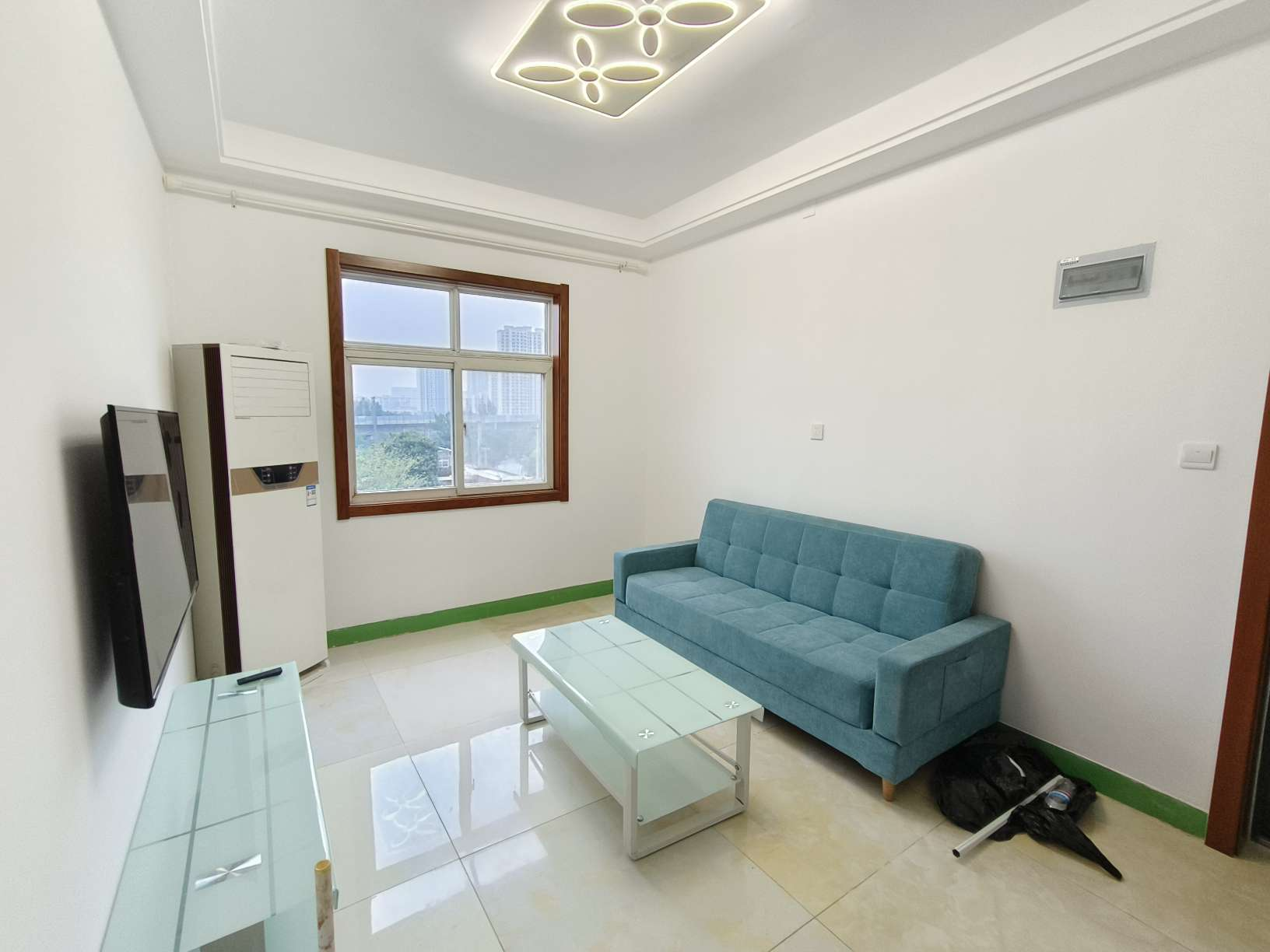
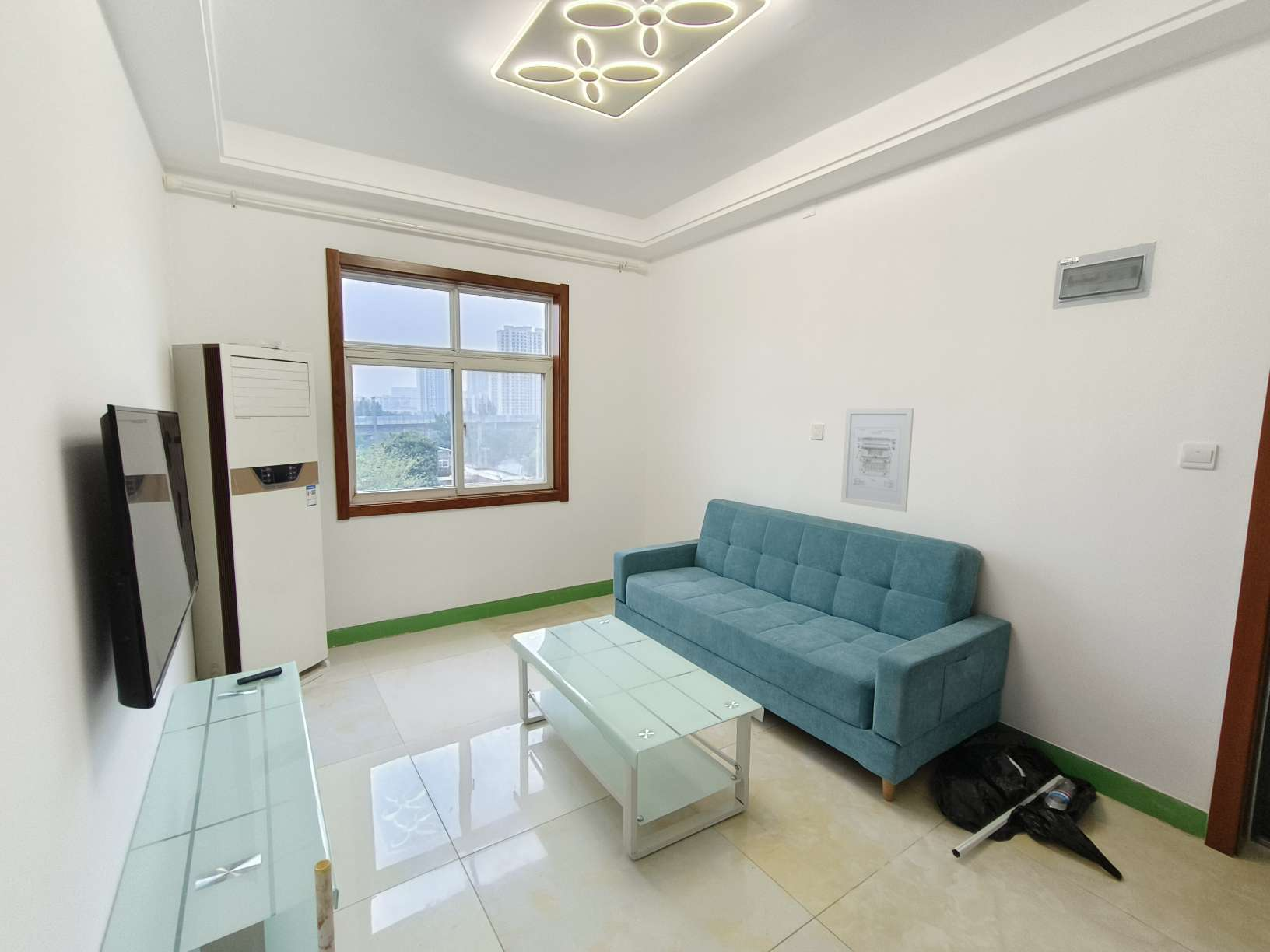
+ wall art [840,408,914,513]
